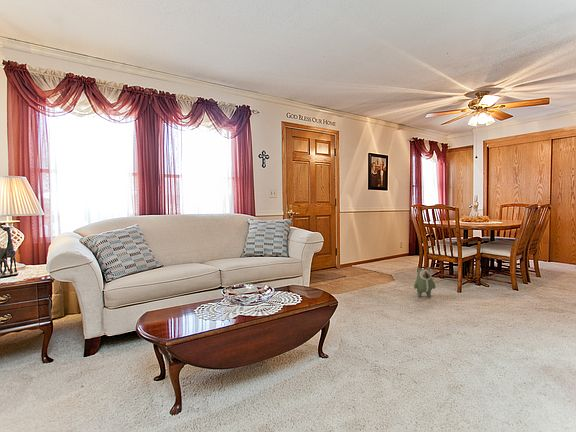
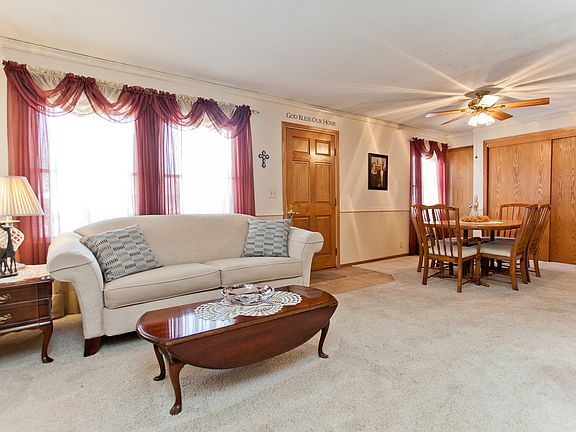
- plush toy [413,266,436,298]
